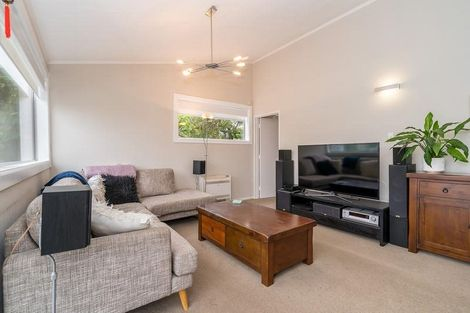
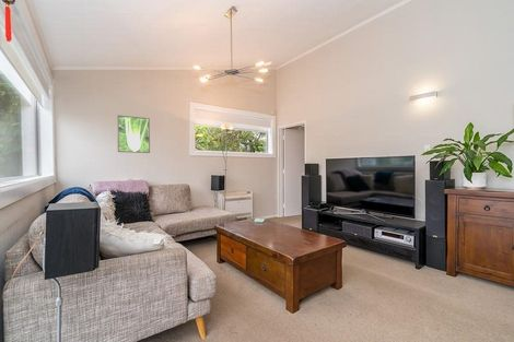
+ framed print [116,115,151,154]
